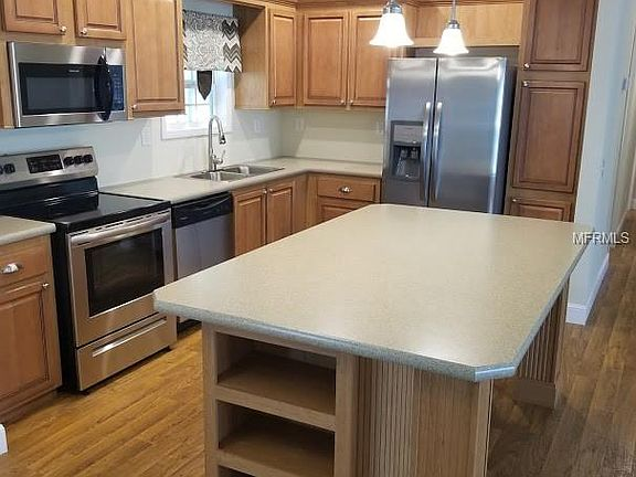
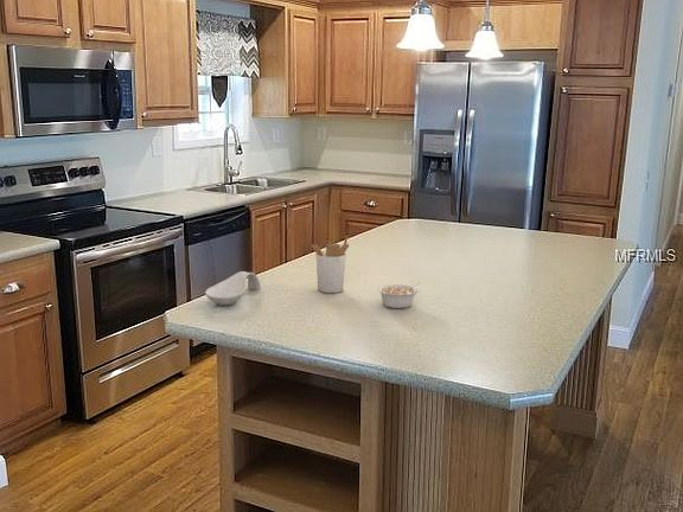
+ legume [377,281,422,309]
+ utensil holder [311,236,350,294]
+ spoon rest [204,270,262,306]
